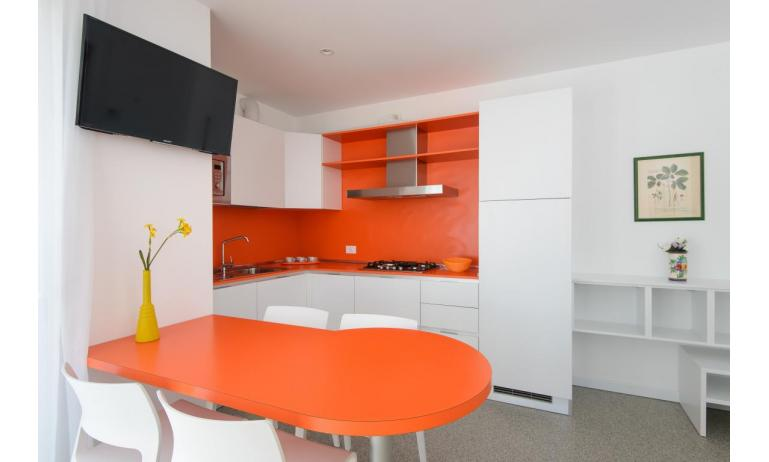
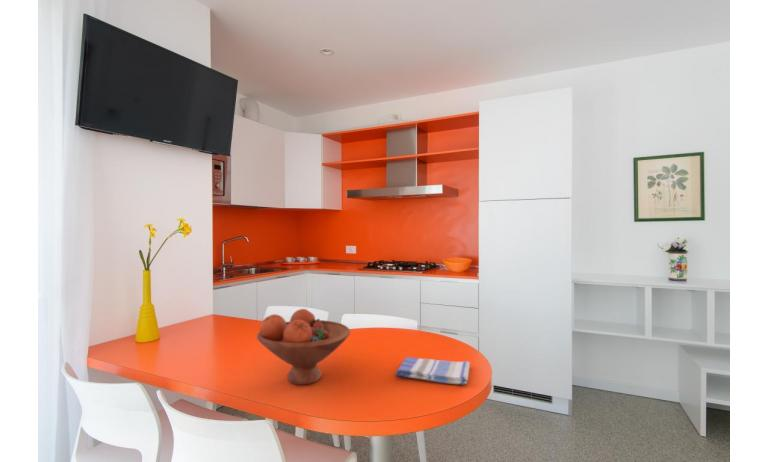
+ fruit bowl [256,308,351,386]
+ dish towel [395,356,471,386]
